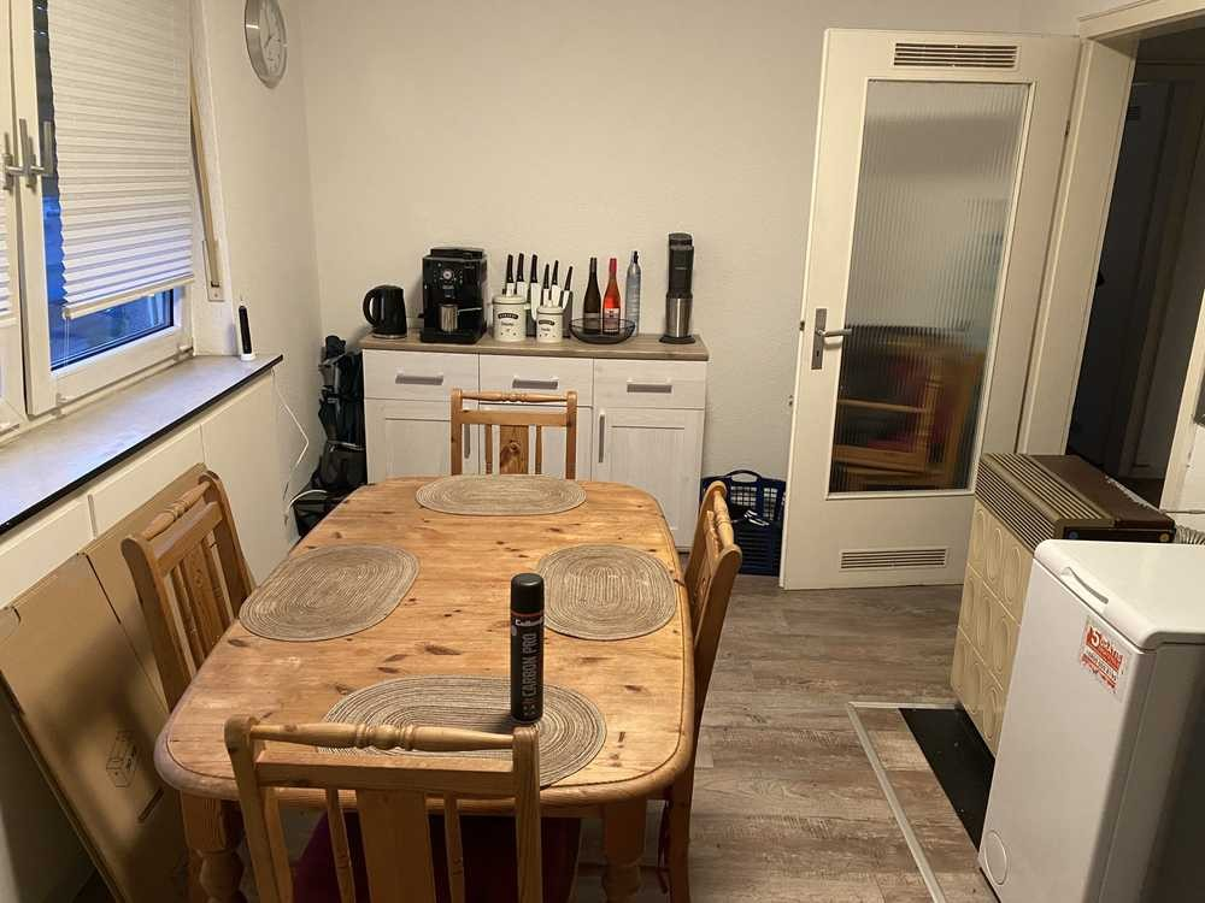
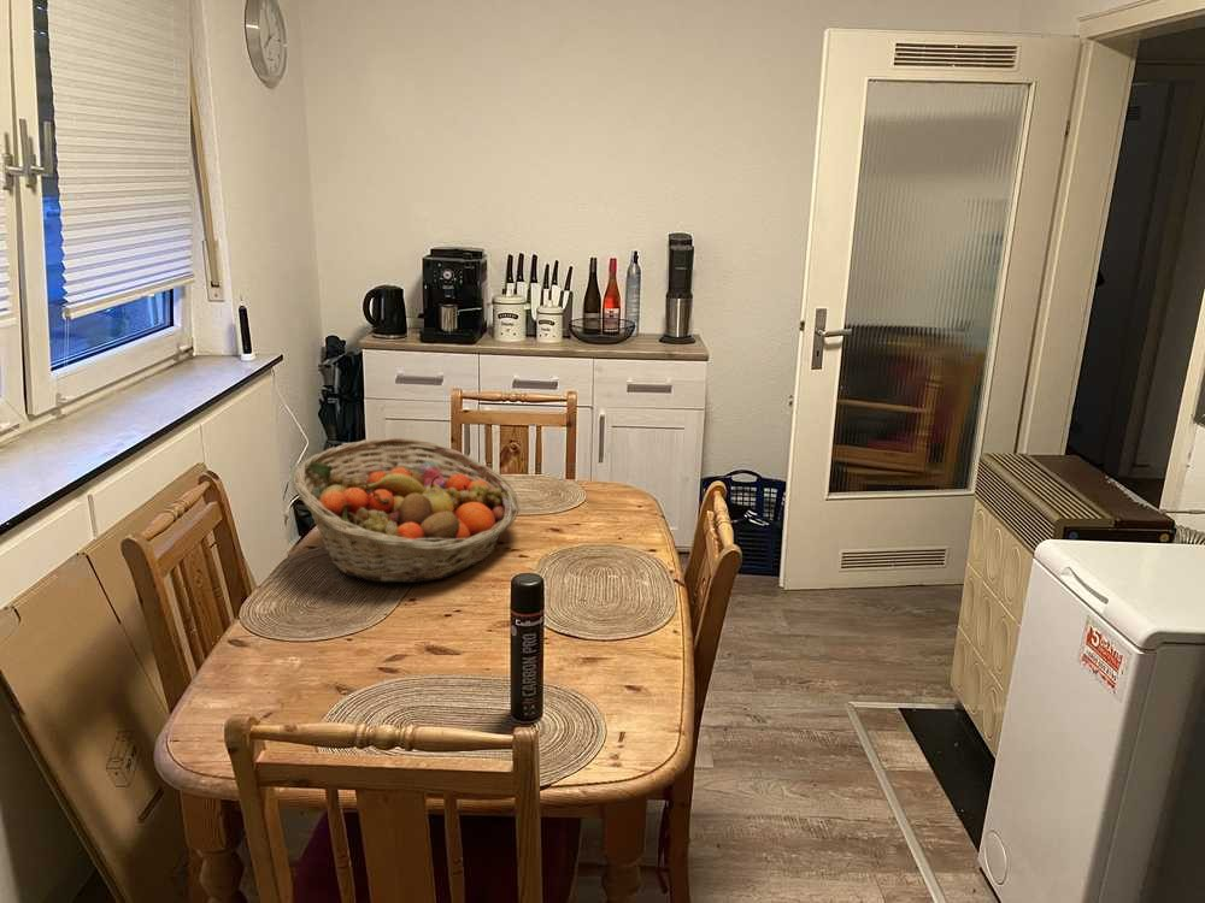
+ fruit basket [292,436,521,584]
